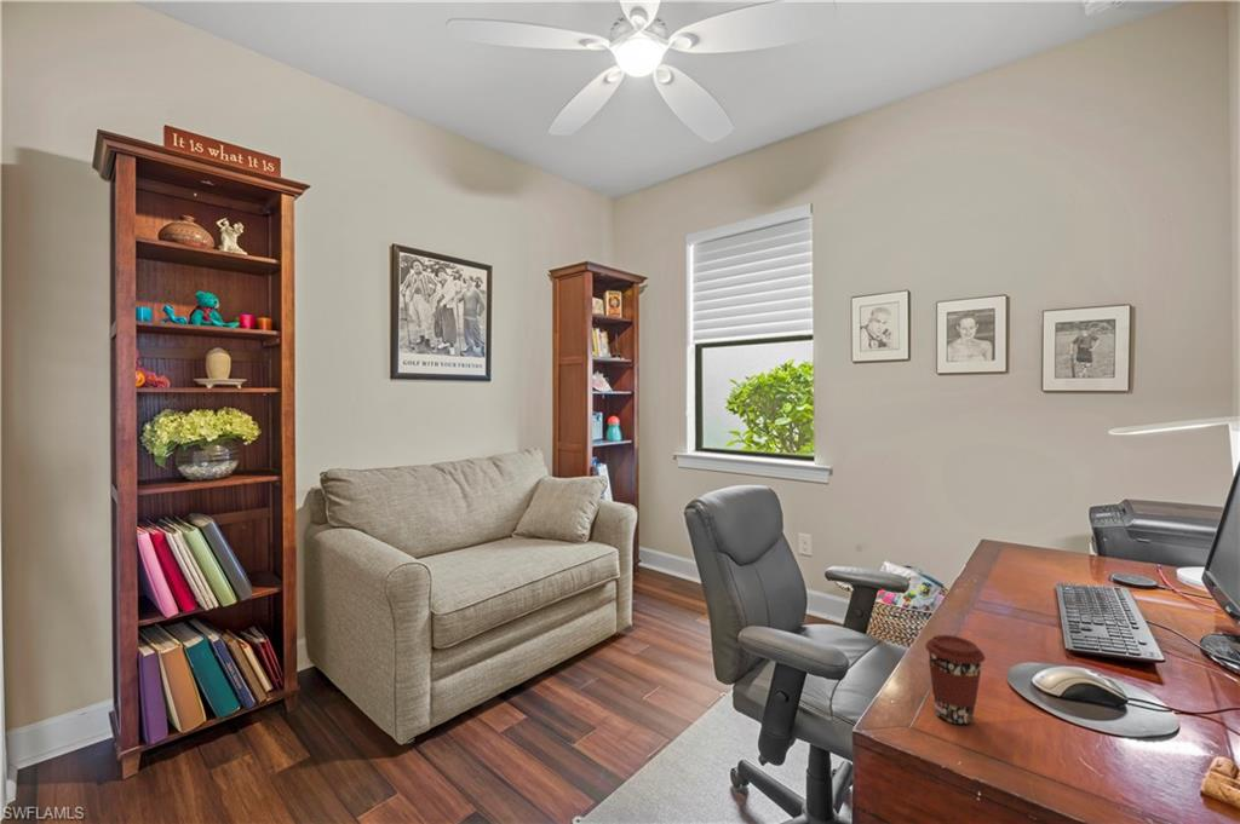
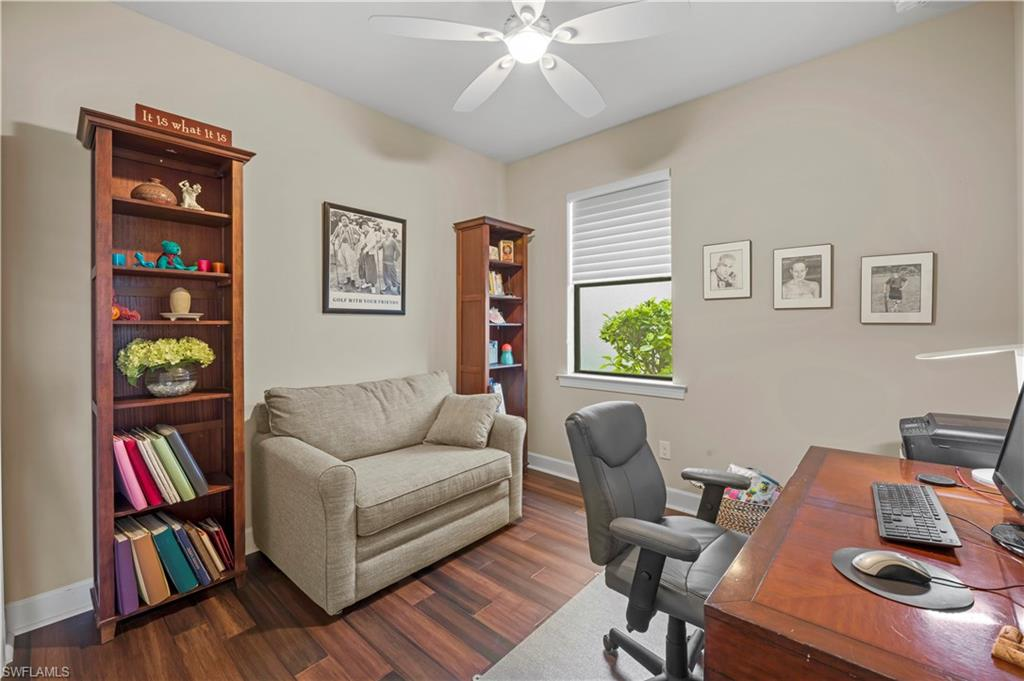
- coffee cup [924,634,986,726]
